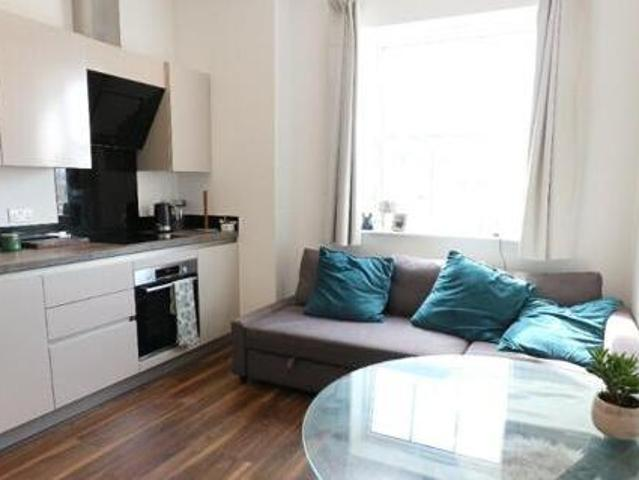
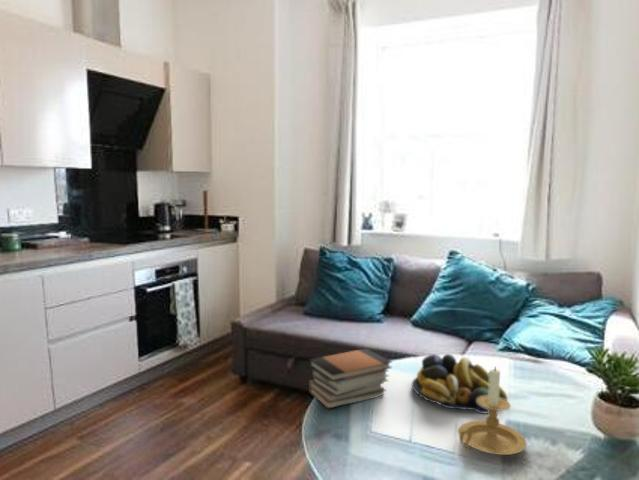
+ candle holder [457,366,527,456]
+ book stack [308,347,393,410]
+ fruit bowl [411,353,509,414]
